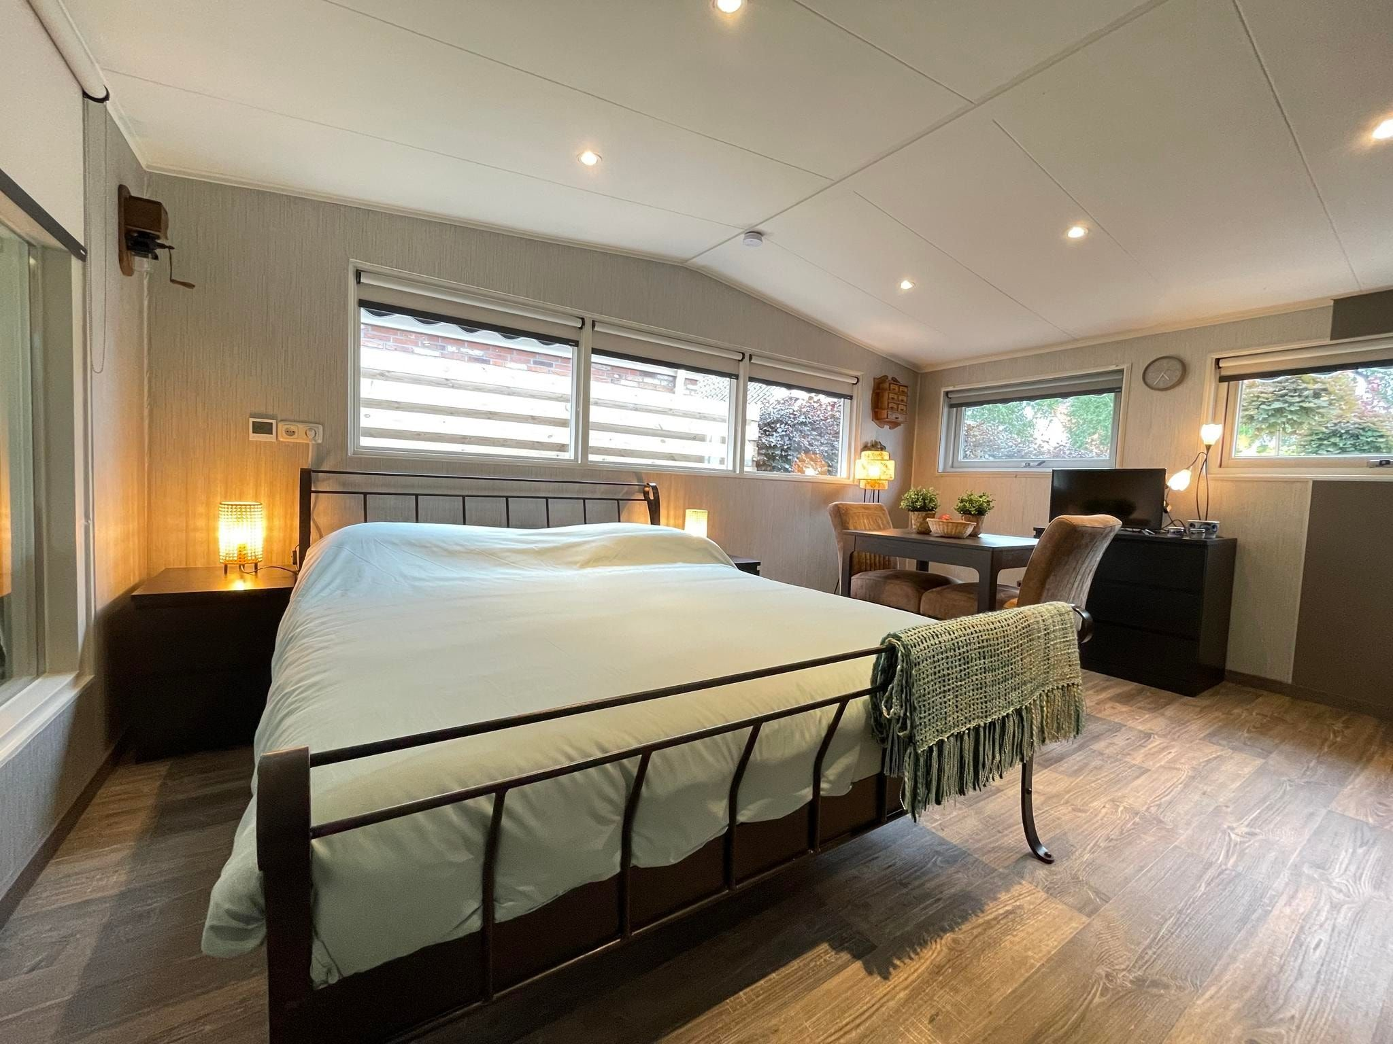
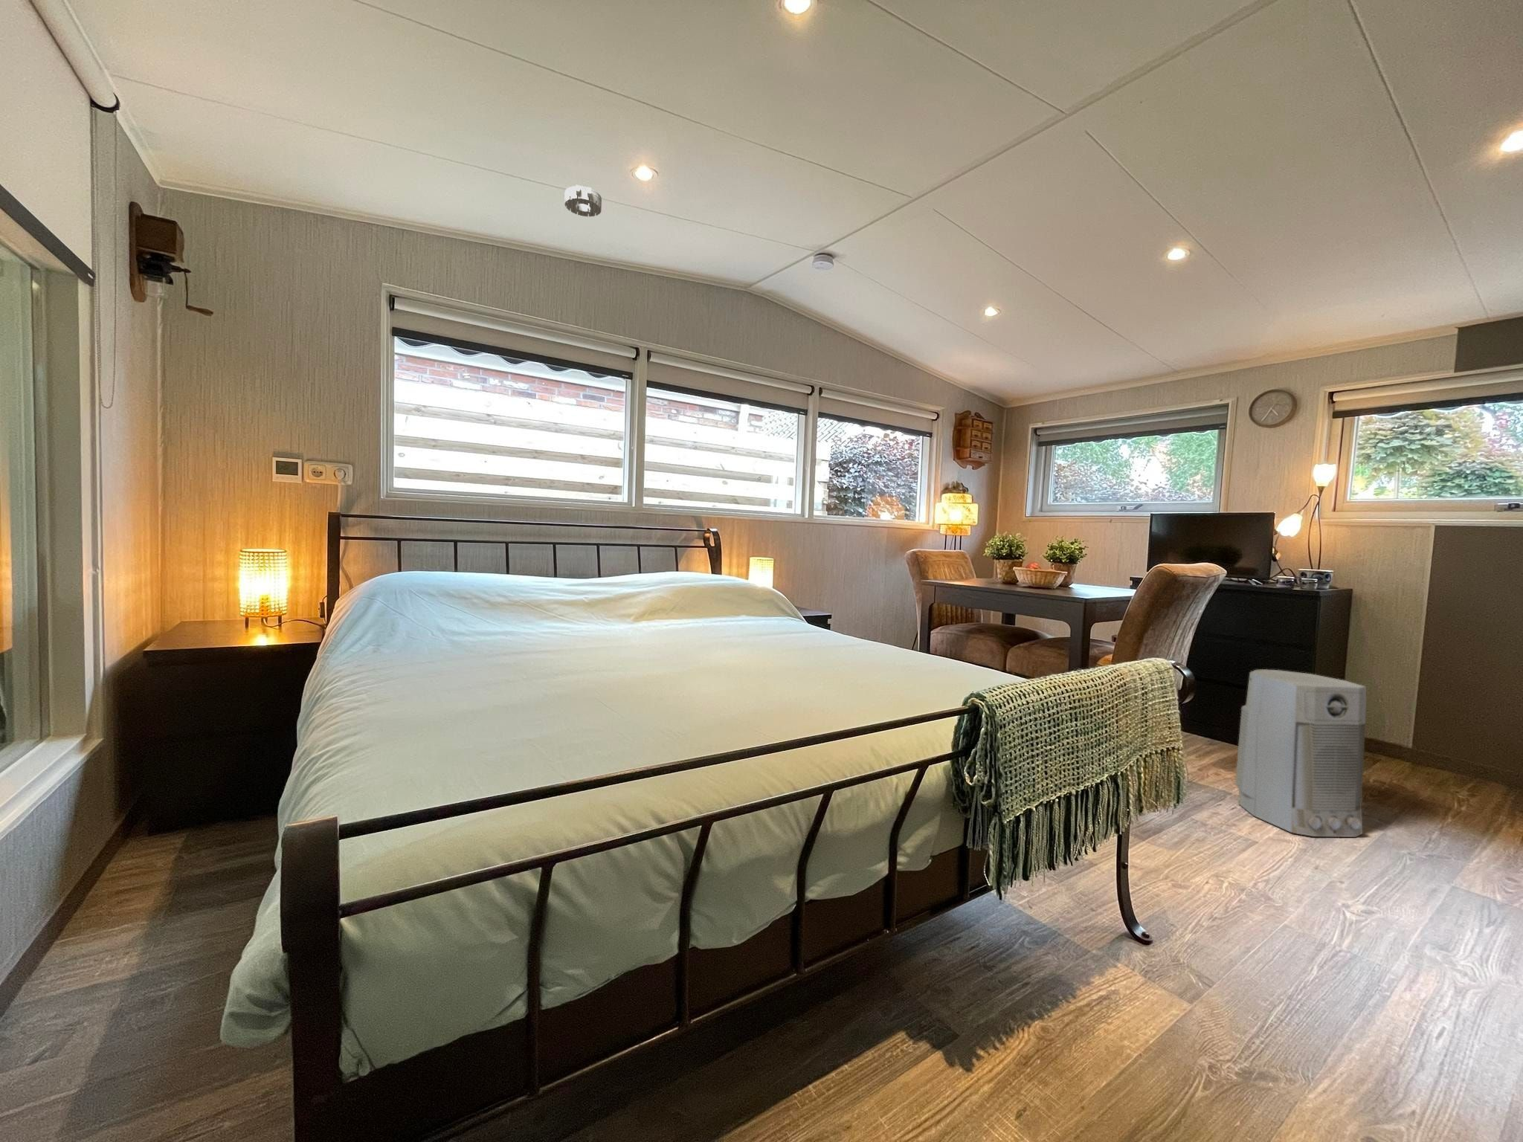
+ air purifier [1234,668,1367,839]
+ smoke detector [564,185,602,217]
